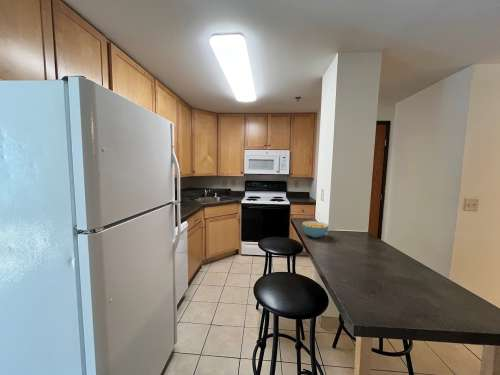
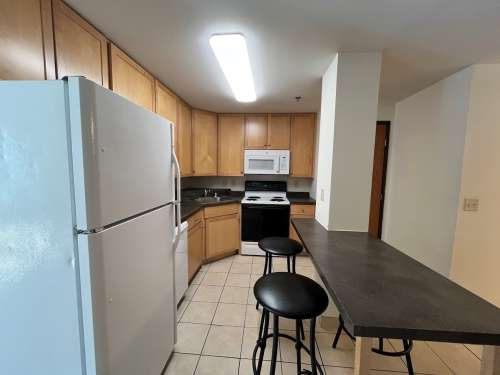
- cereal bowl [301,220,330,239]
